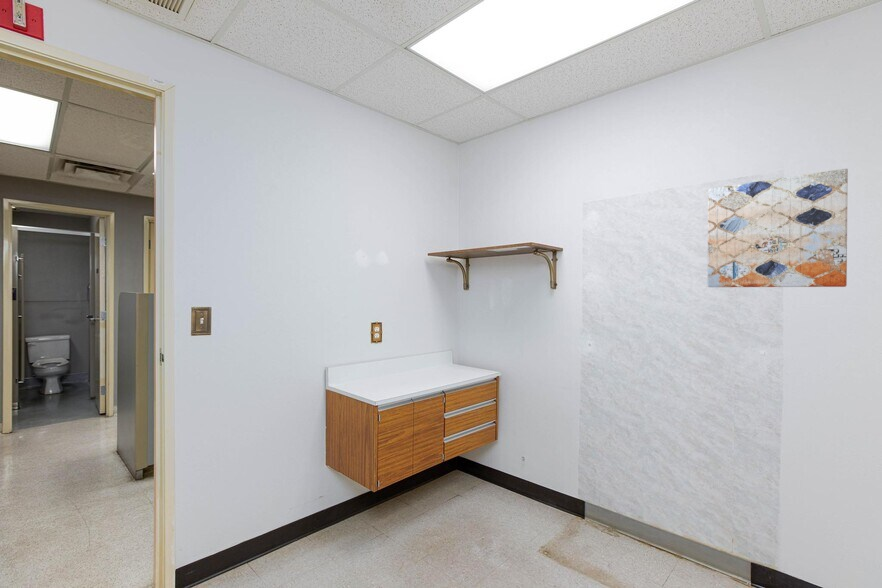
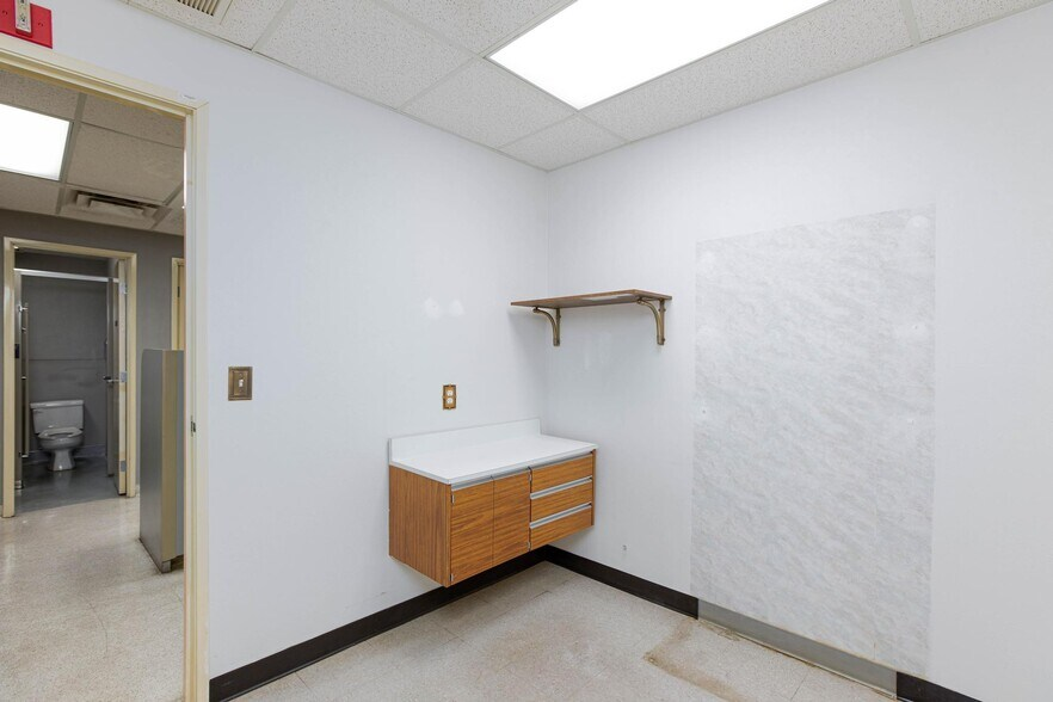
- wall art [707,168,849,288]
